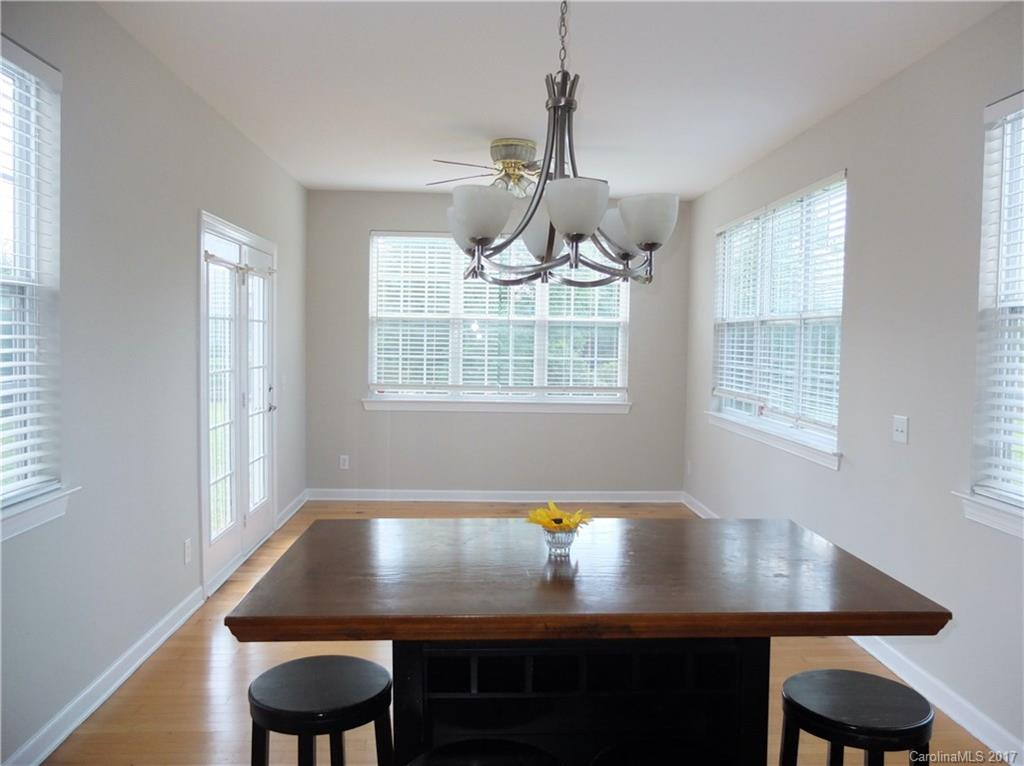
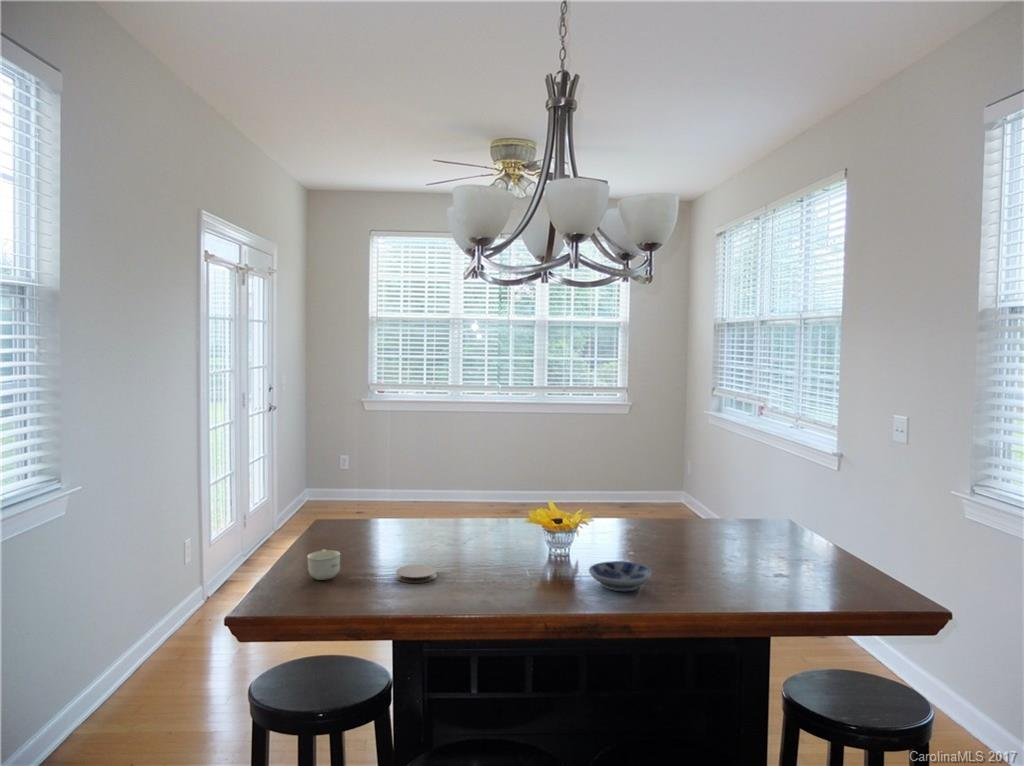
+ cup [306,549,341,581]
+ bowl [588,560,653,592]
+ coaster [395,564,438,584]
